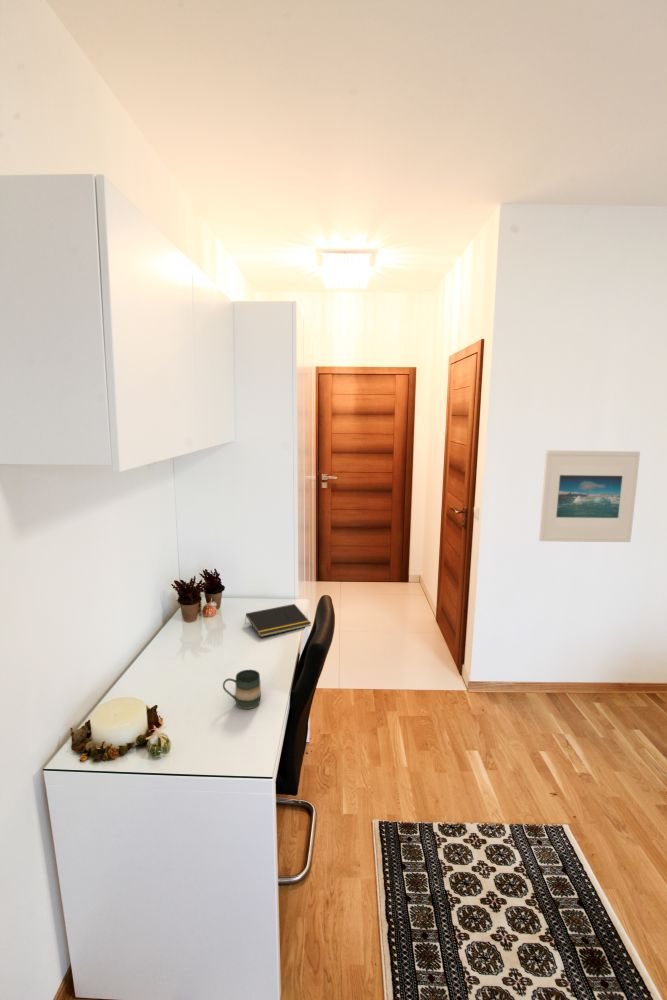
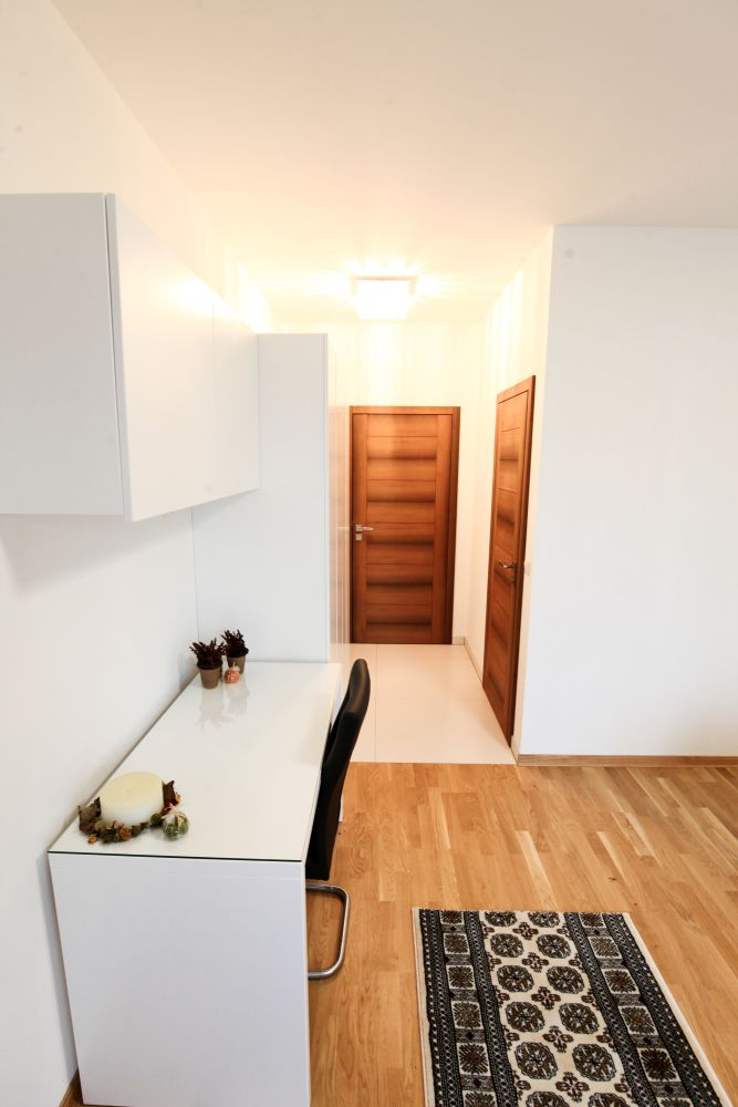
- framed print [538,449,641,543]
- notepad [244,603,312,638]
- mug [222,669,262,710]
